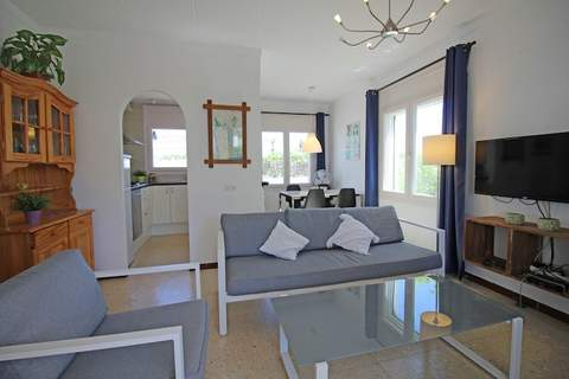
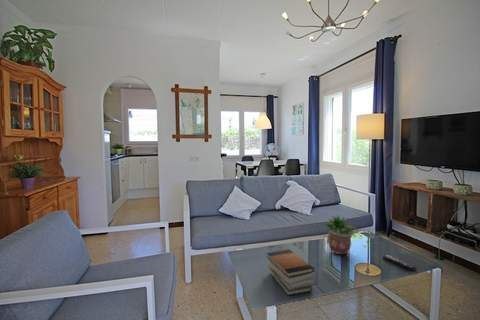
+ potted plant [323,213,358,256]
+ book stack [266,248,316,296]
+ remote control [381,254,418,273]
